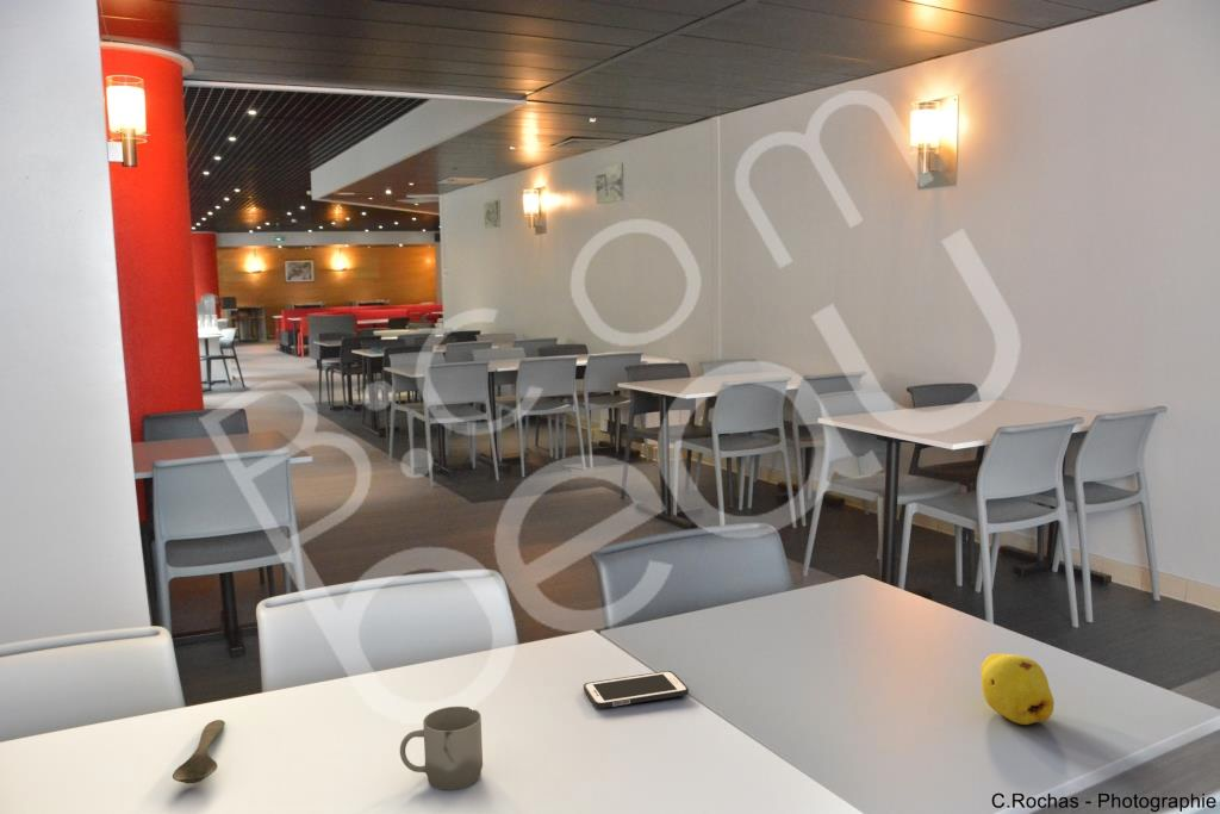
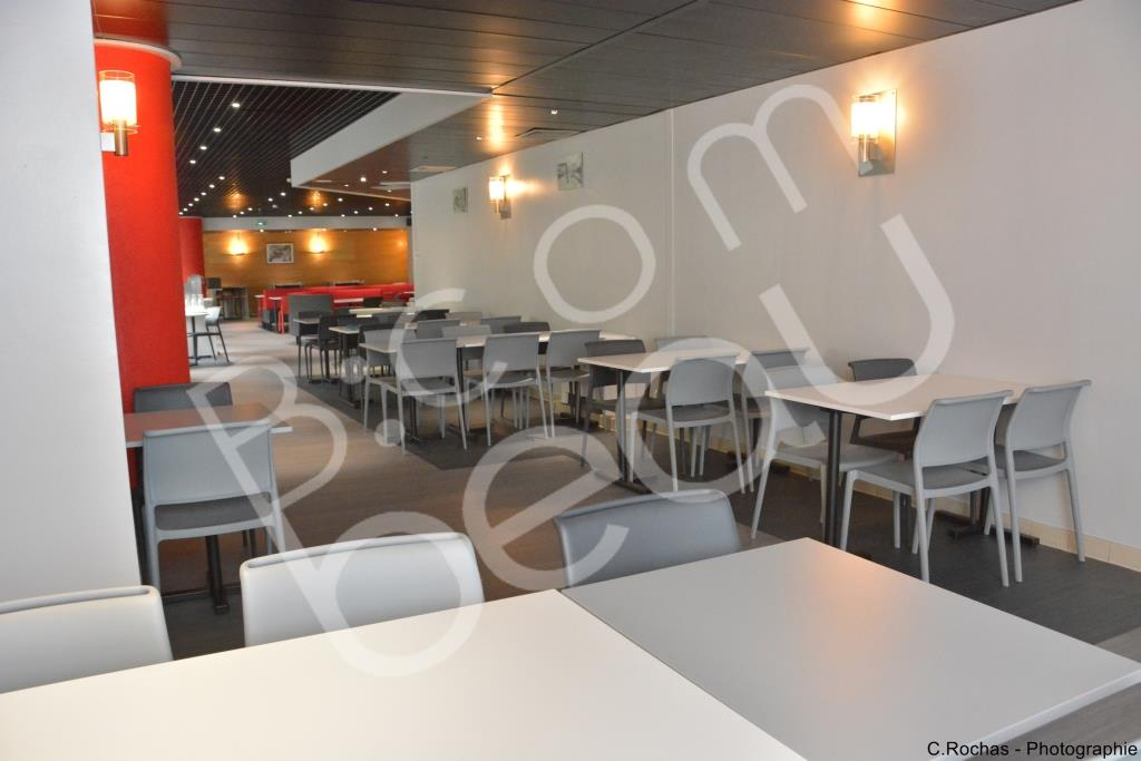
- cup [399,706,484,790]
- spoon [172,719,226,784]
- fruit [979,652,1056,726]
- cell phone [583,670,690,709]
